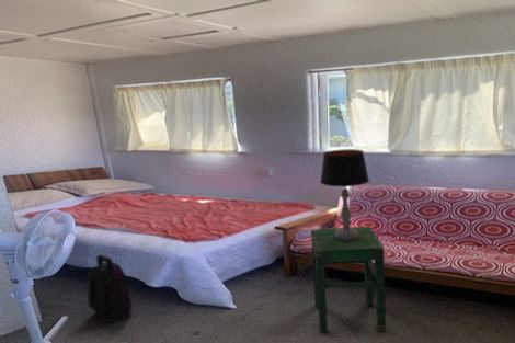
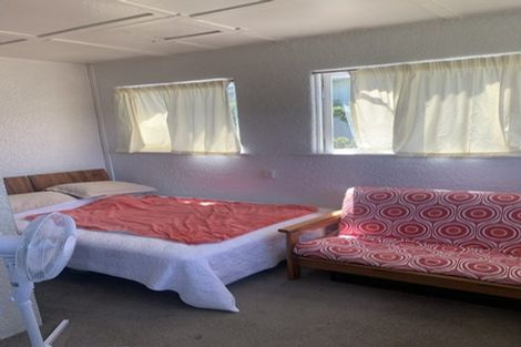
- table lamp [319,148,370,240]
- backpack [87,253,134,324]
- stool [310,225,387,334]
